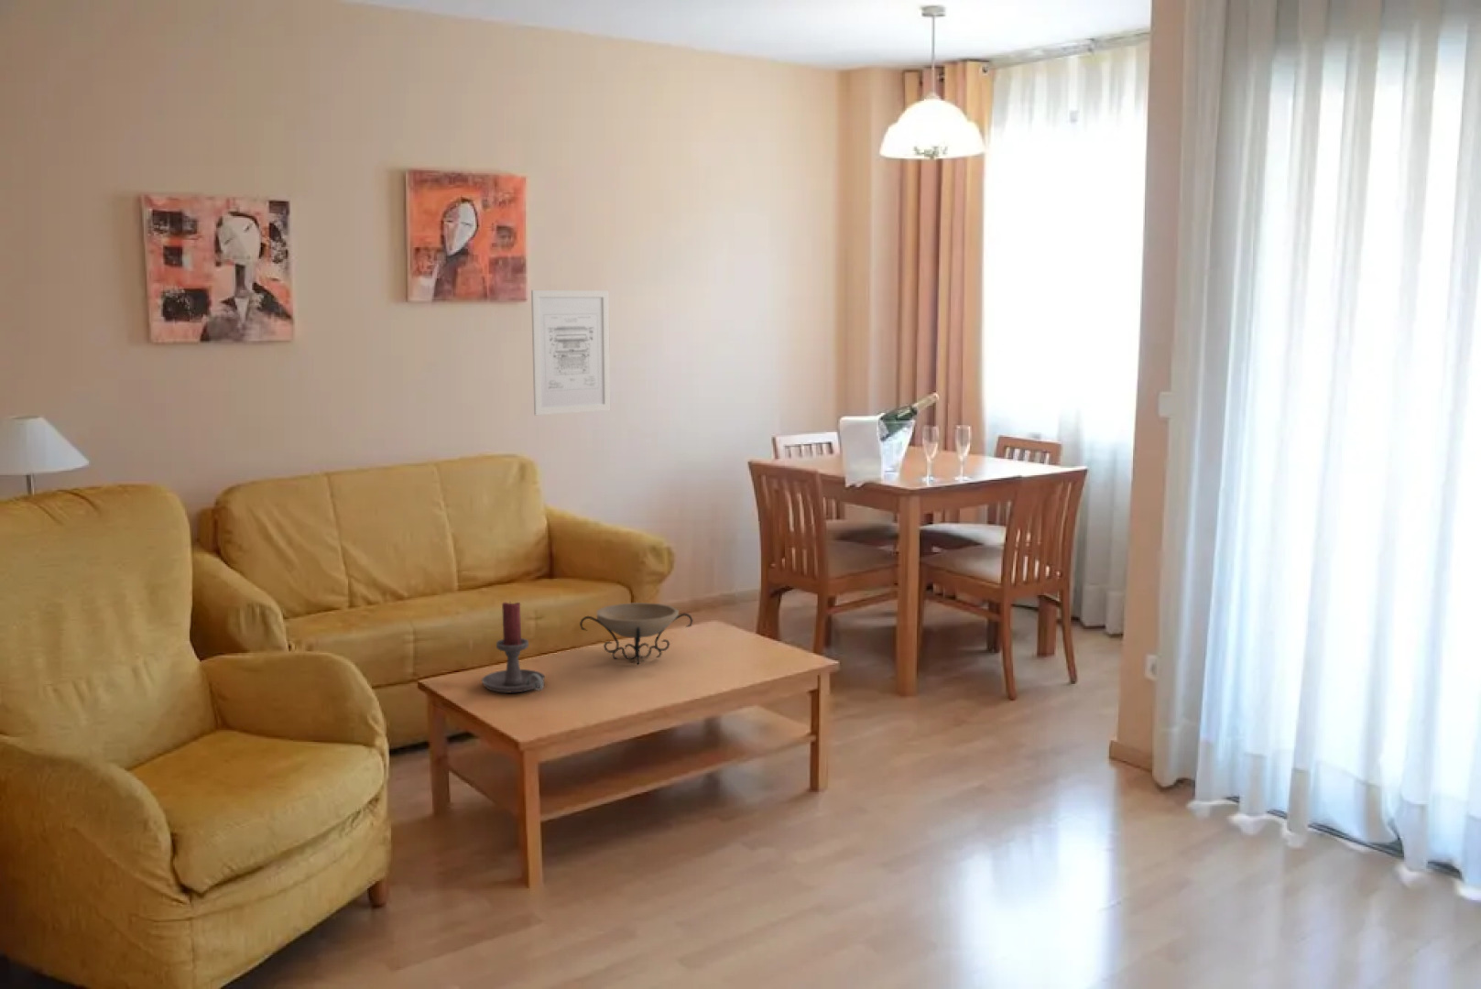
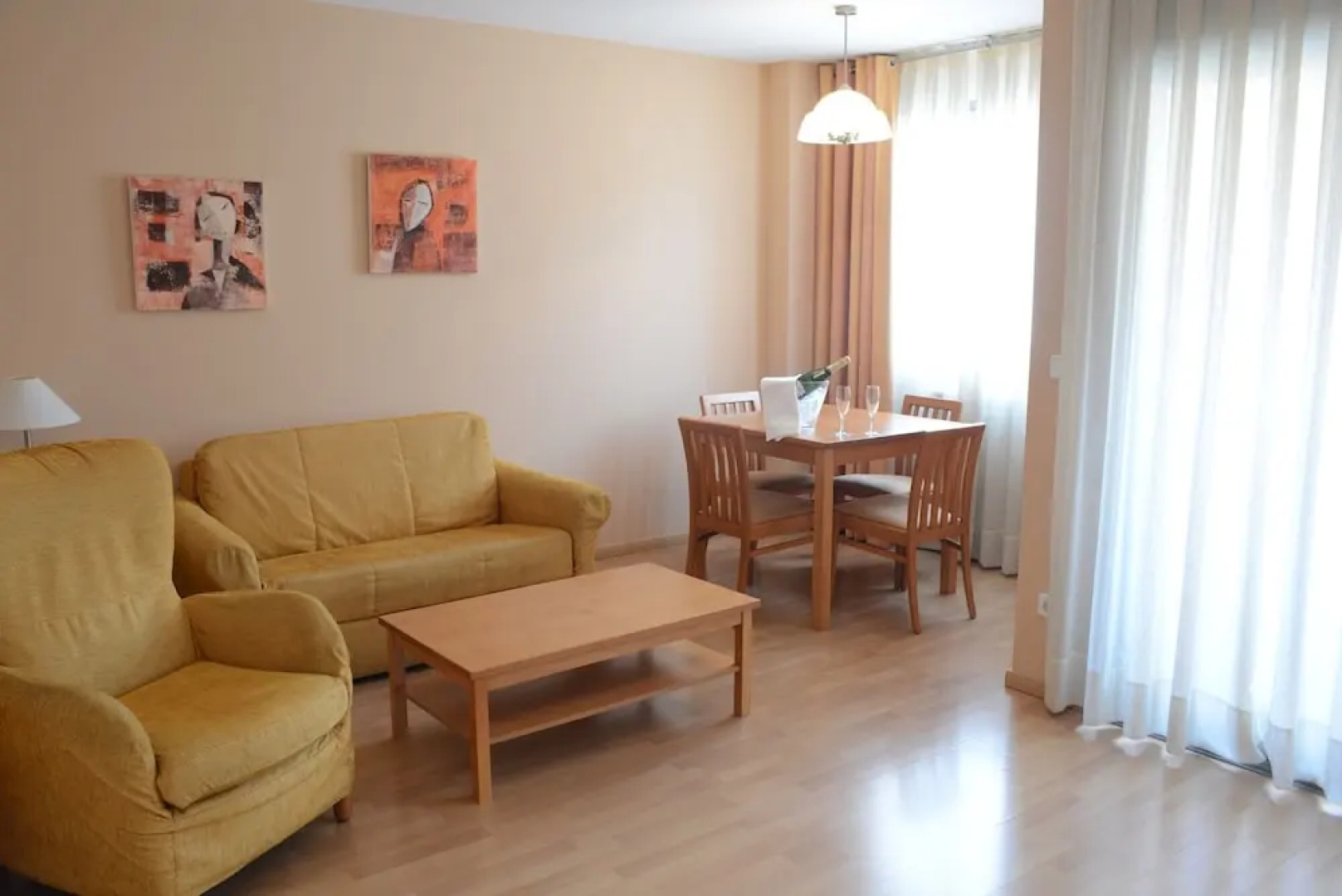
- wall art [531,289,611,416]
- candle holder [481,602,546,694]
- decorative bowl [579,602,694,666]
